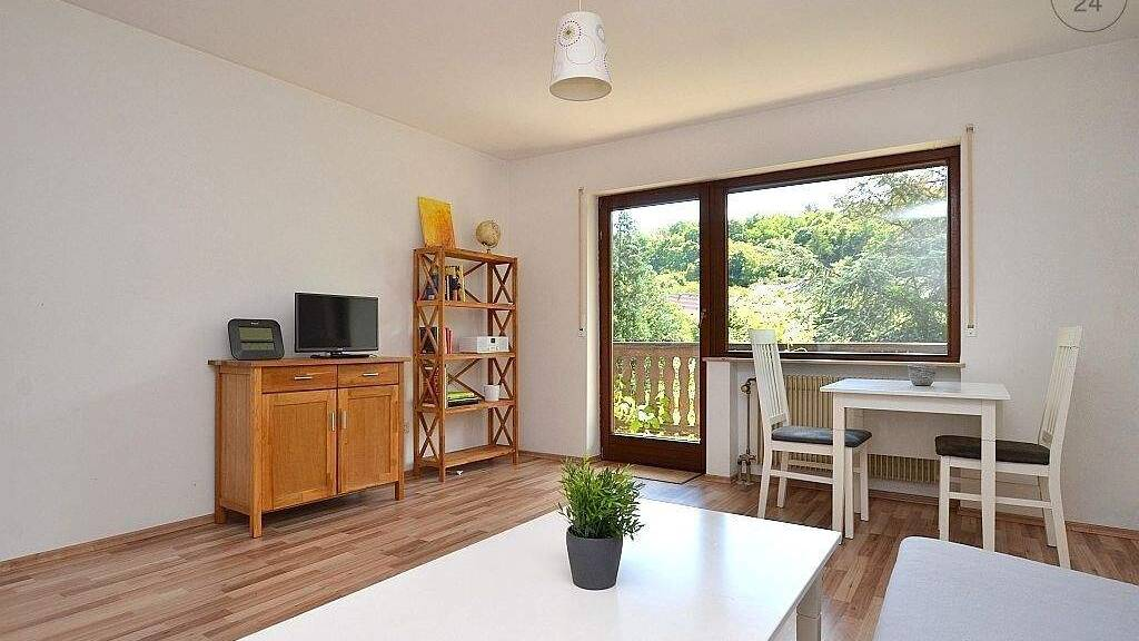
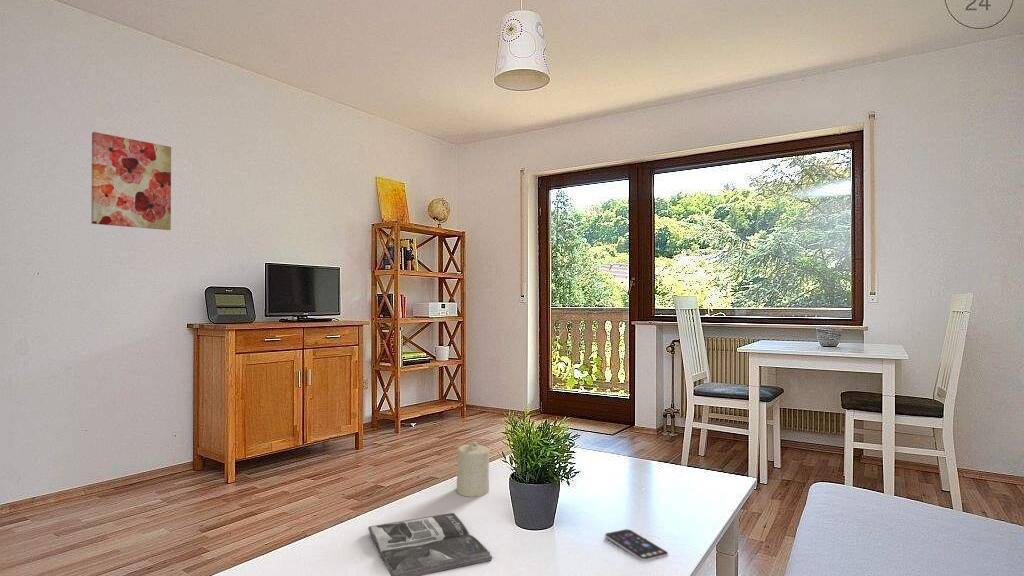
+ candle [456,441,490,498]
+ wall art [90,131,172,231]
+ smartphone [604,528,669,562]
+ magazine [367,512,493,576]
